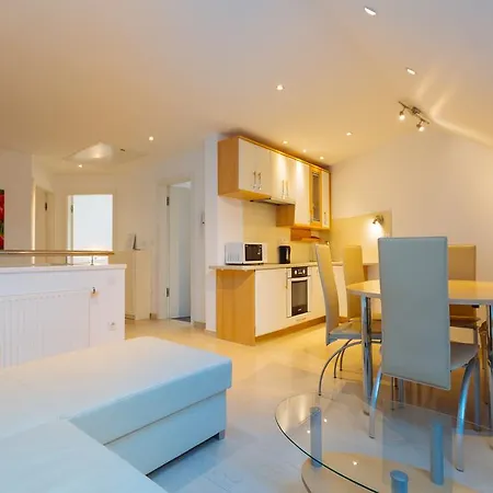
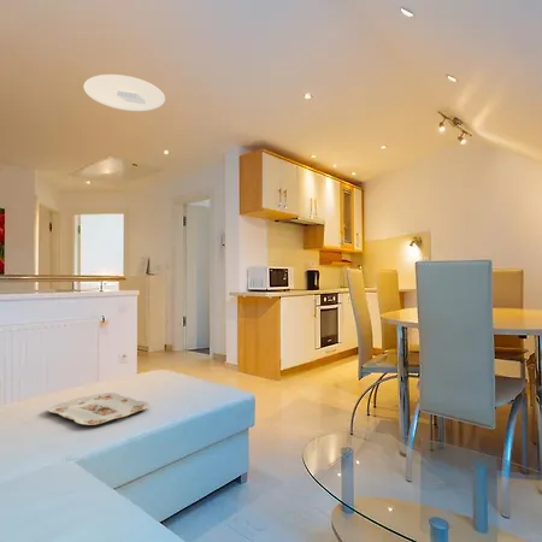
+ ceiling light [83,73,166,112]
+ serving tray [47,391,151,426]
